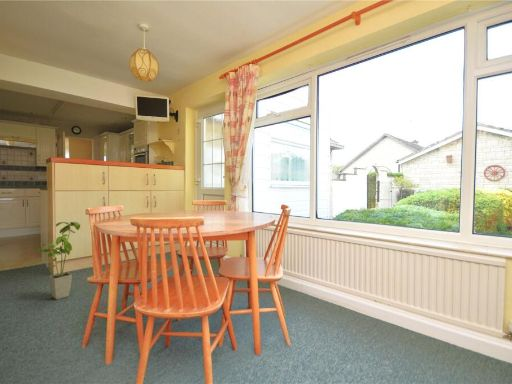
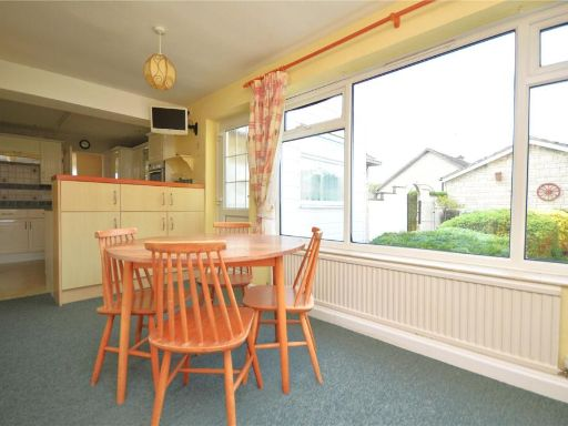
- house plant [35,221,81,300]
